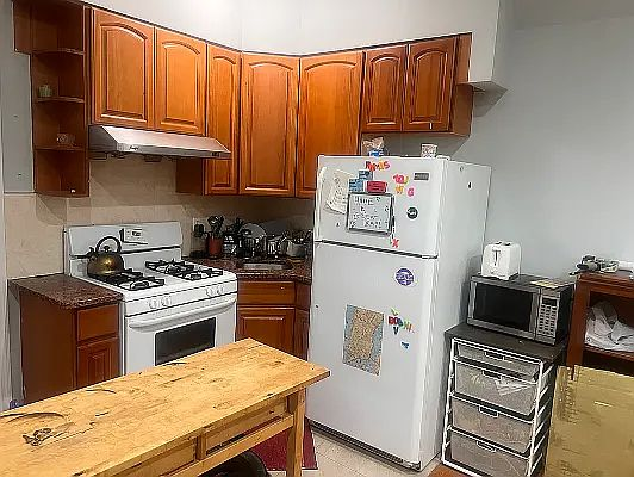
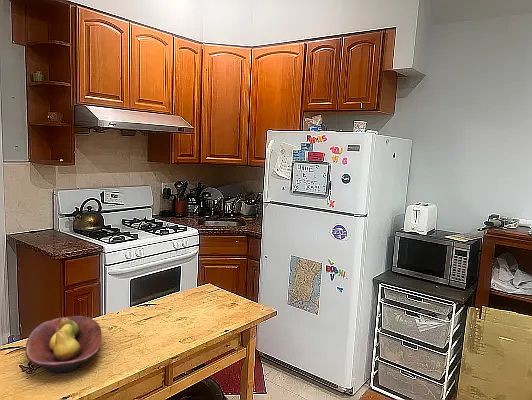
+ fruit bowl [25,315,102,374]
